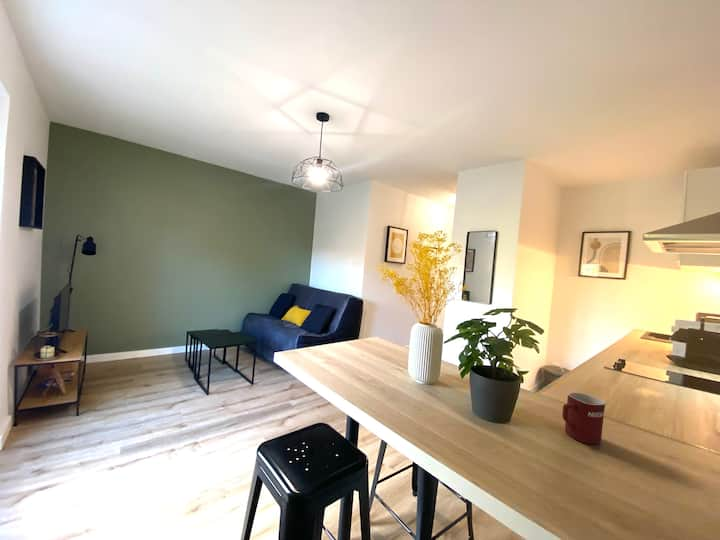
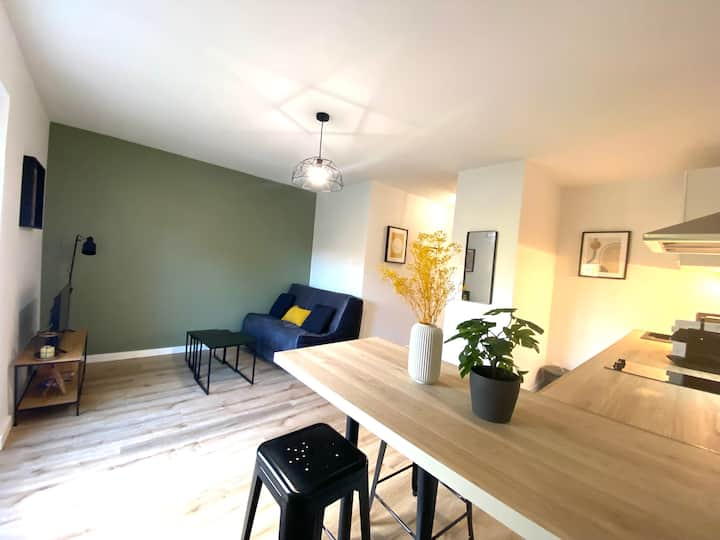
- mug [561,392,606,445]
